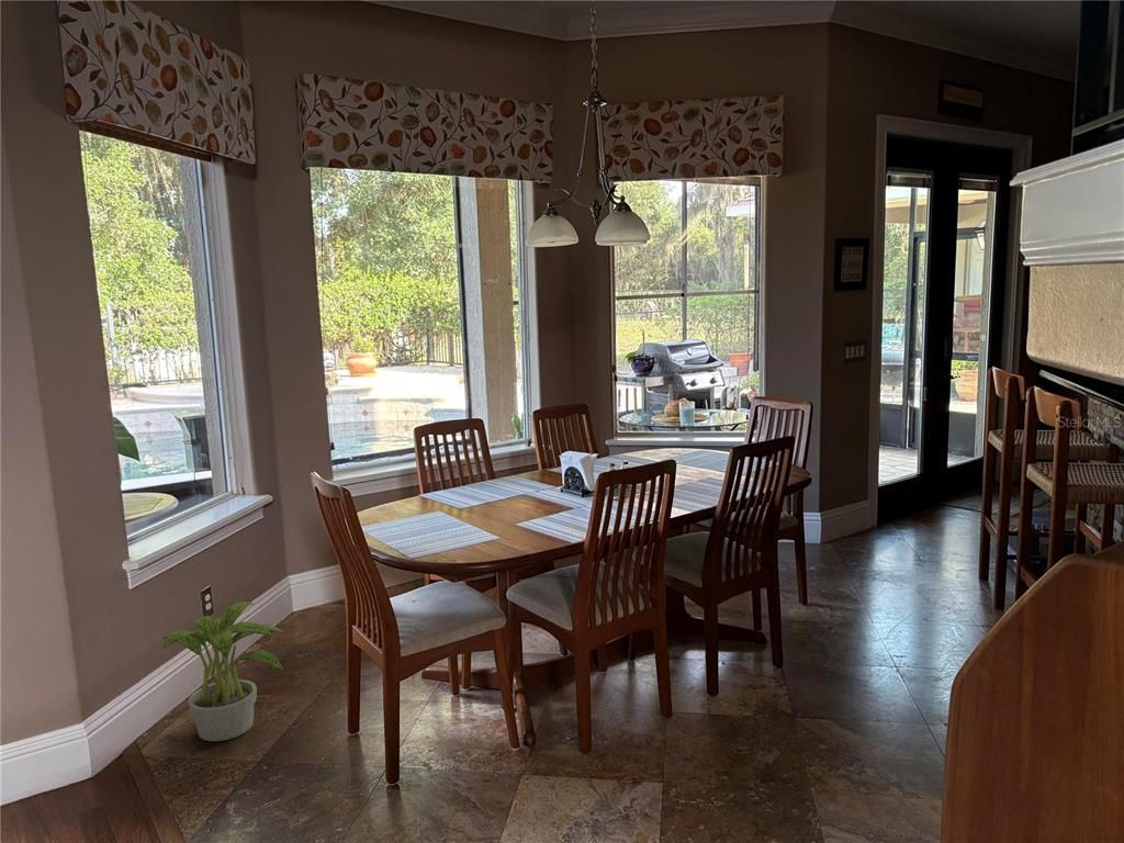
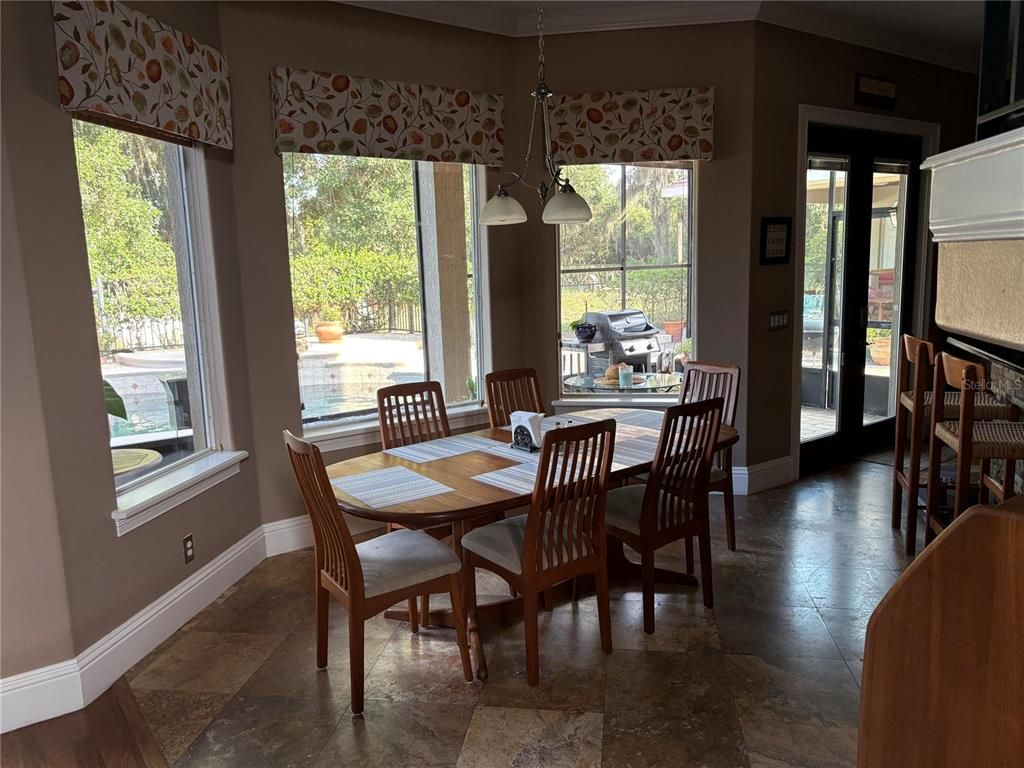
- potted plant [162,602,286,742]
